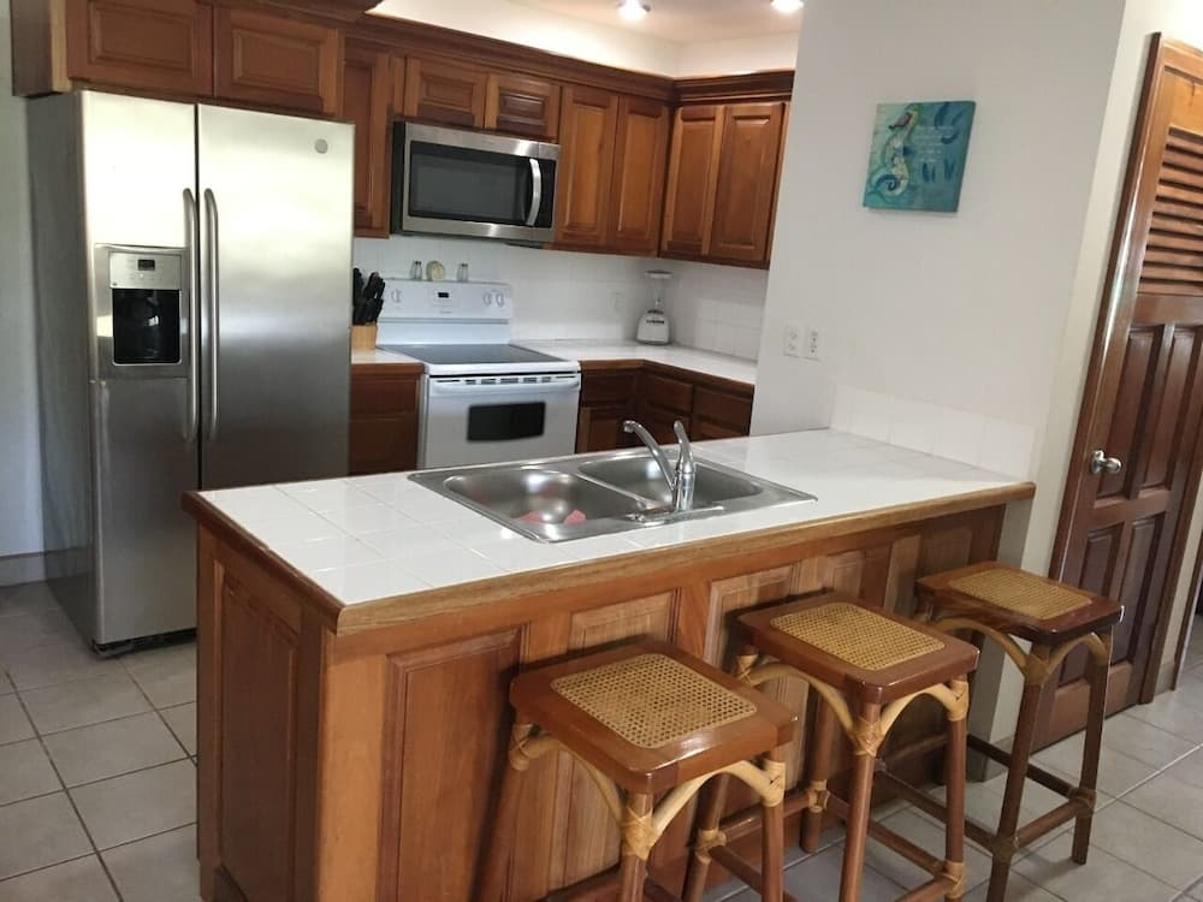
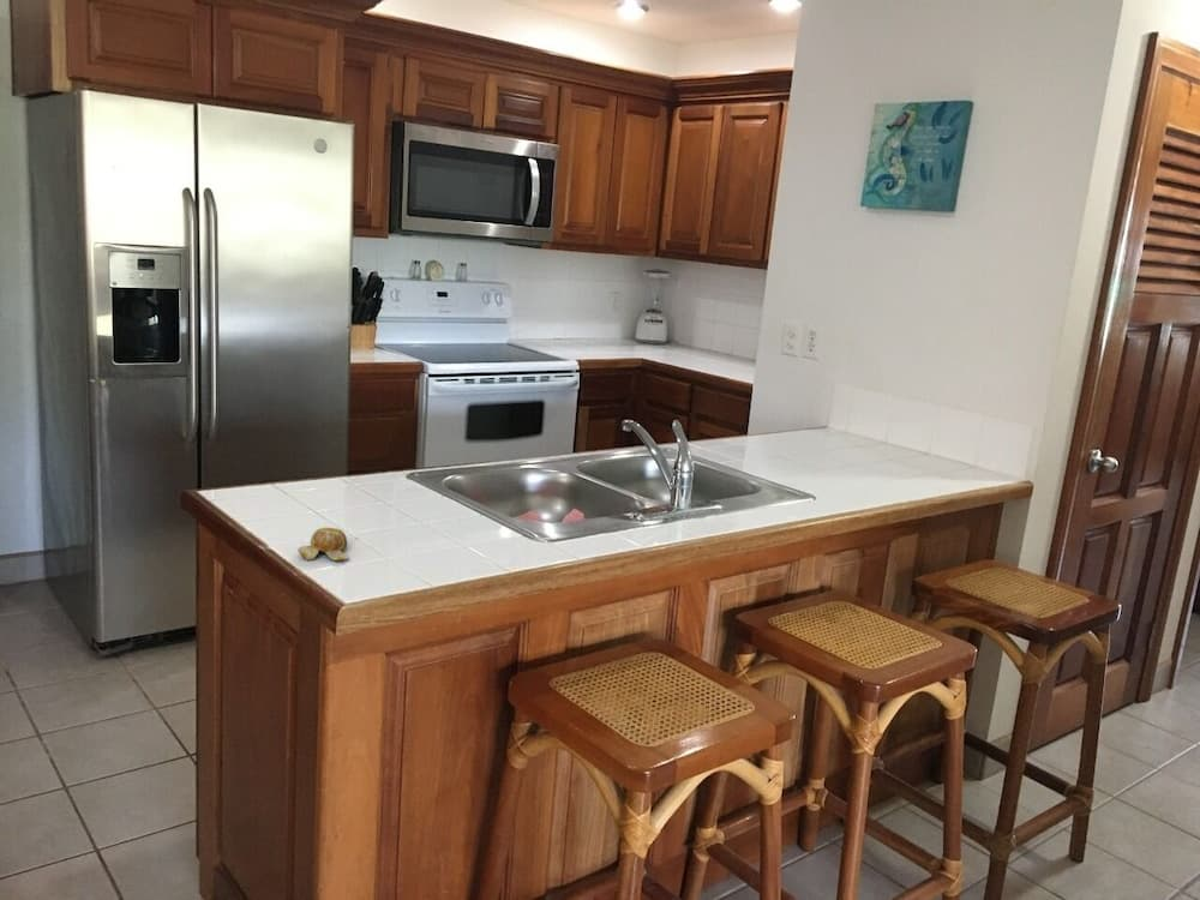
+ fruit [296,527,350,562]
